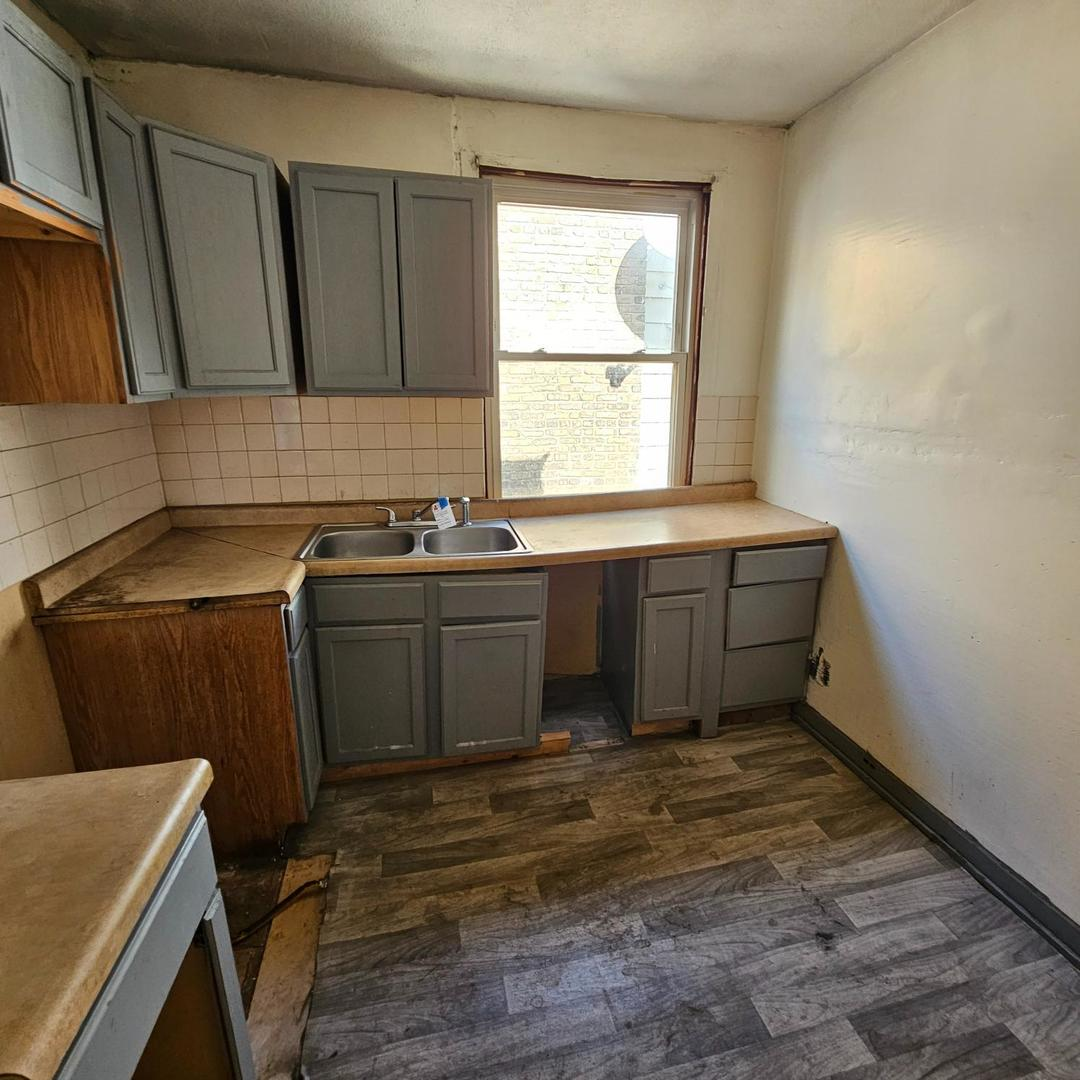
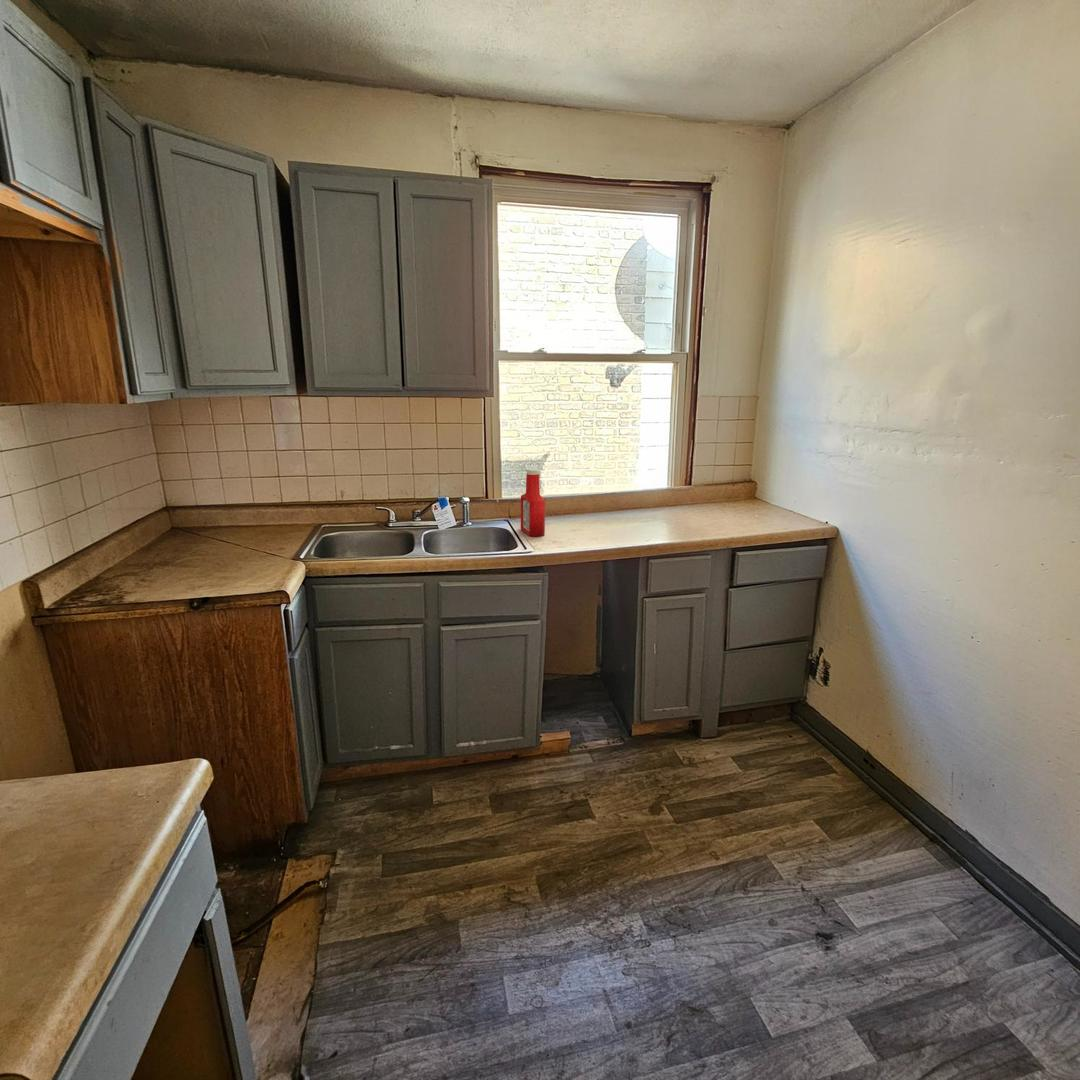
+ soap bottle [520,468,546,538]
